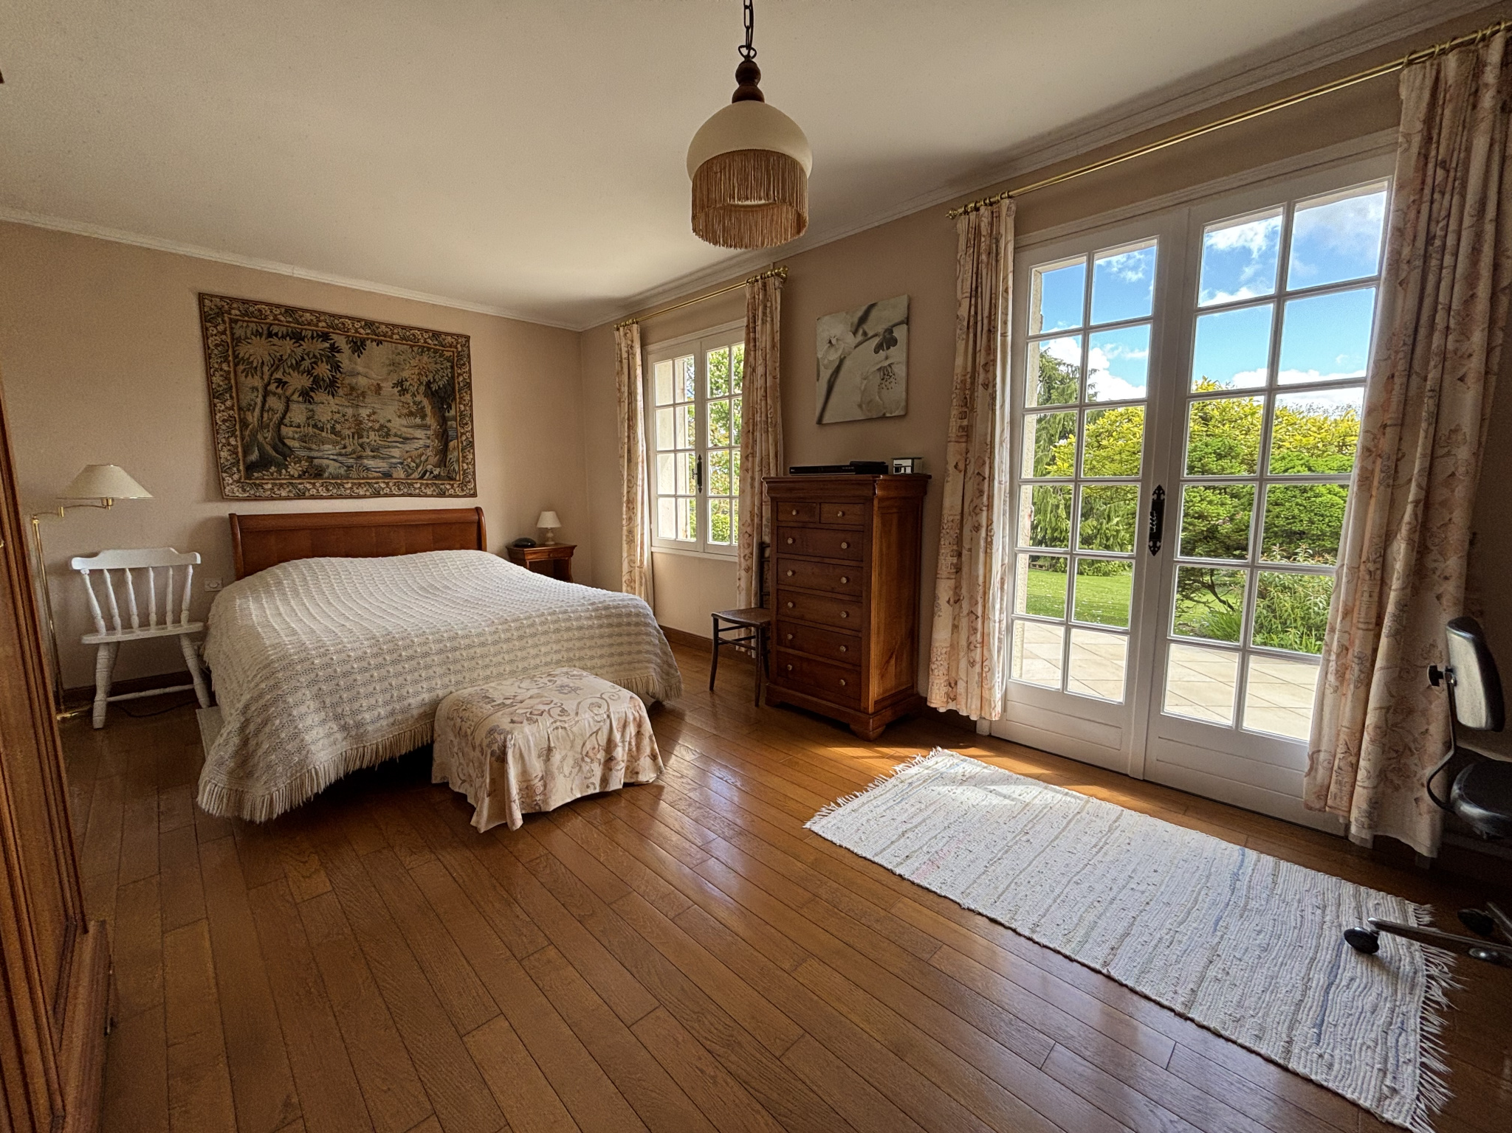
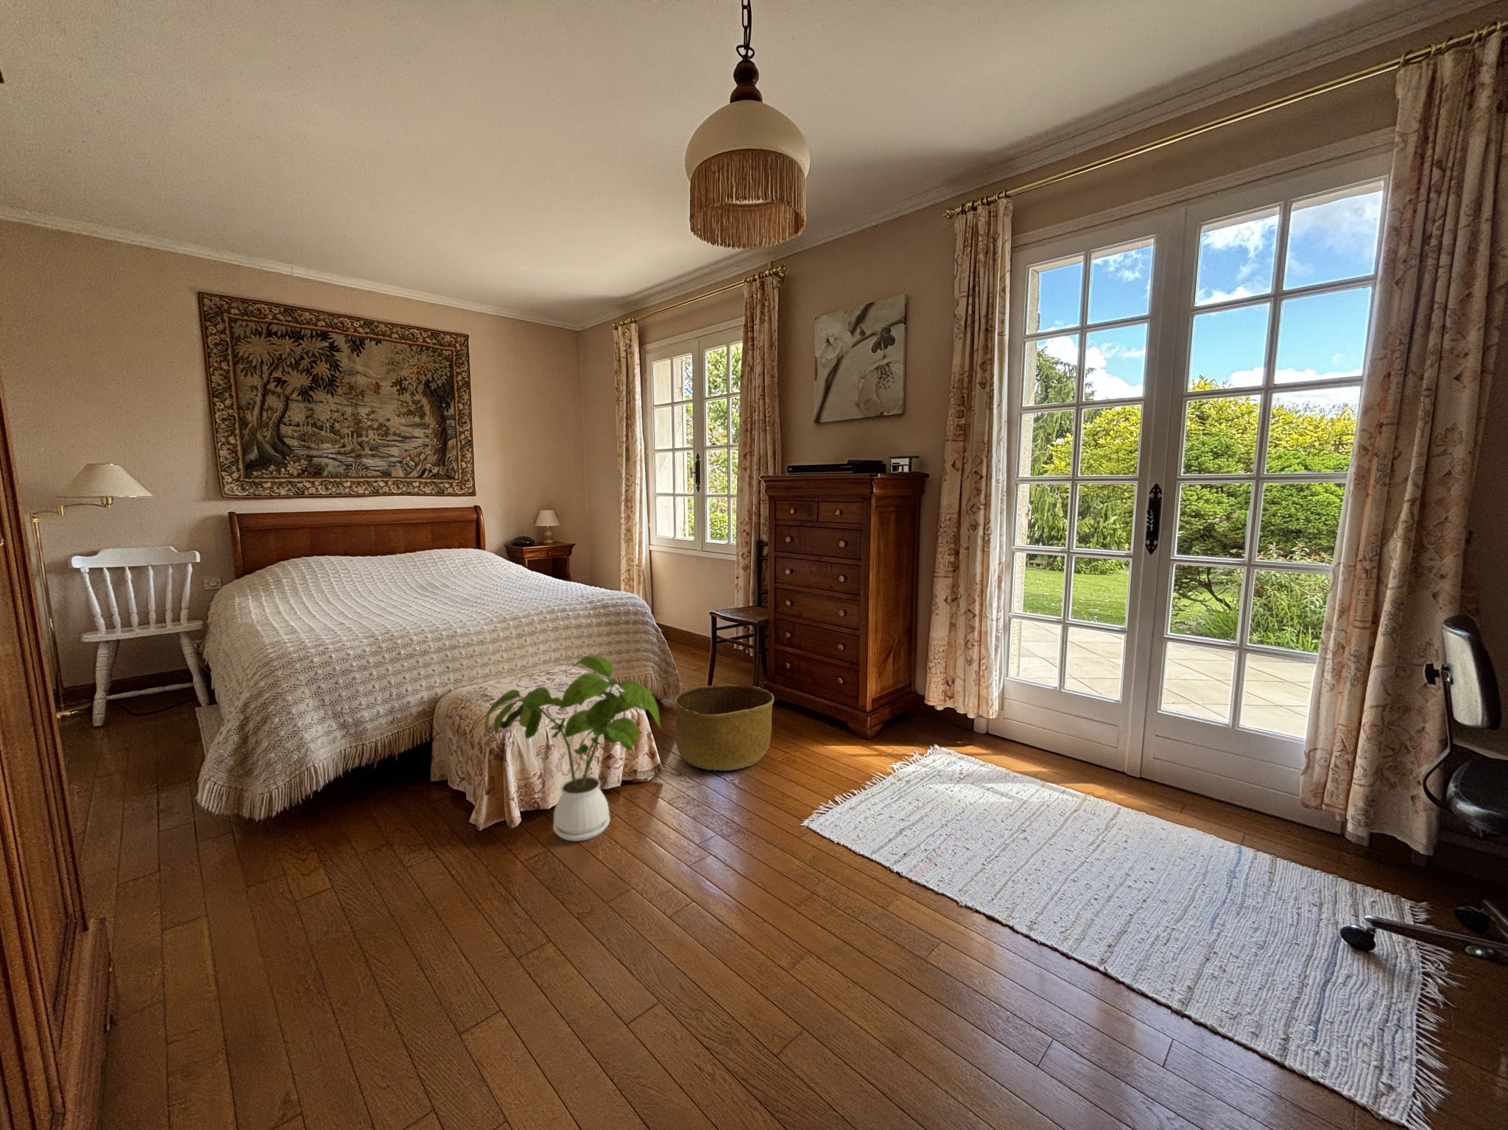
+ basket [673,684,774,772]
+ house plant [483,655,661,842]
